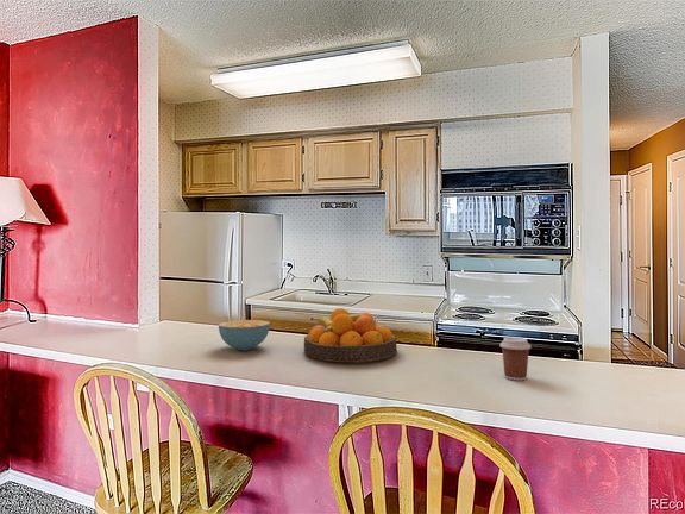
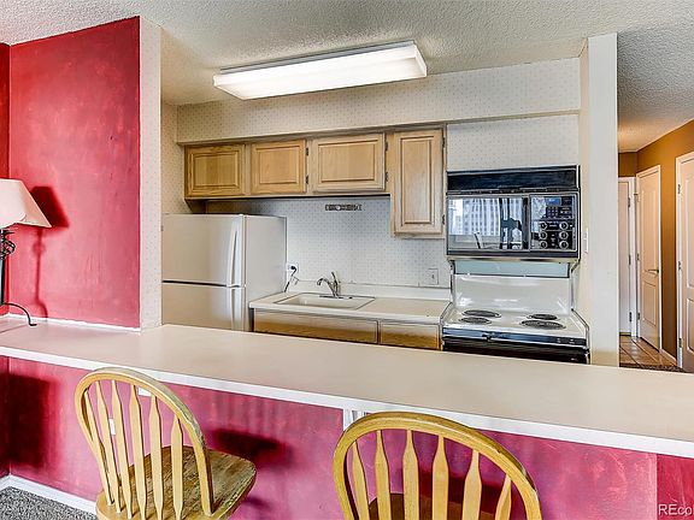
- fruit bowl [303,307,398,363]
- cereal bowl [218,319,271,351]
- coffee cup [498,337,533,382]
